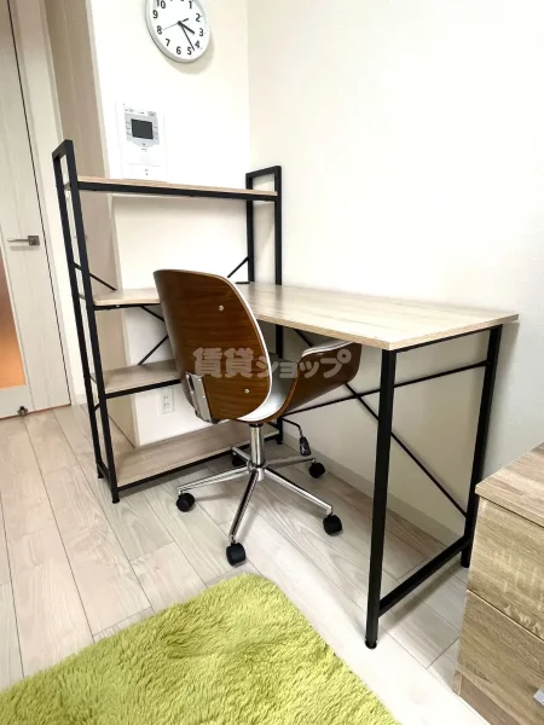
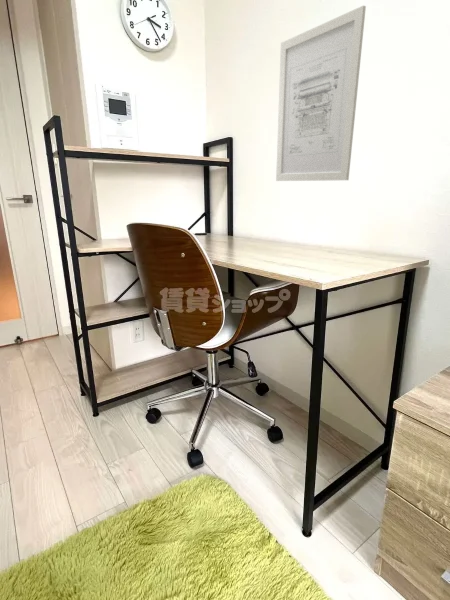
+ wall art [275,4,367,182]
